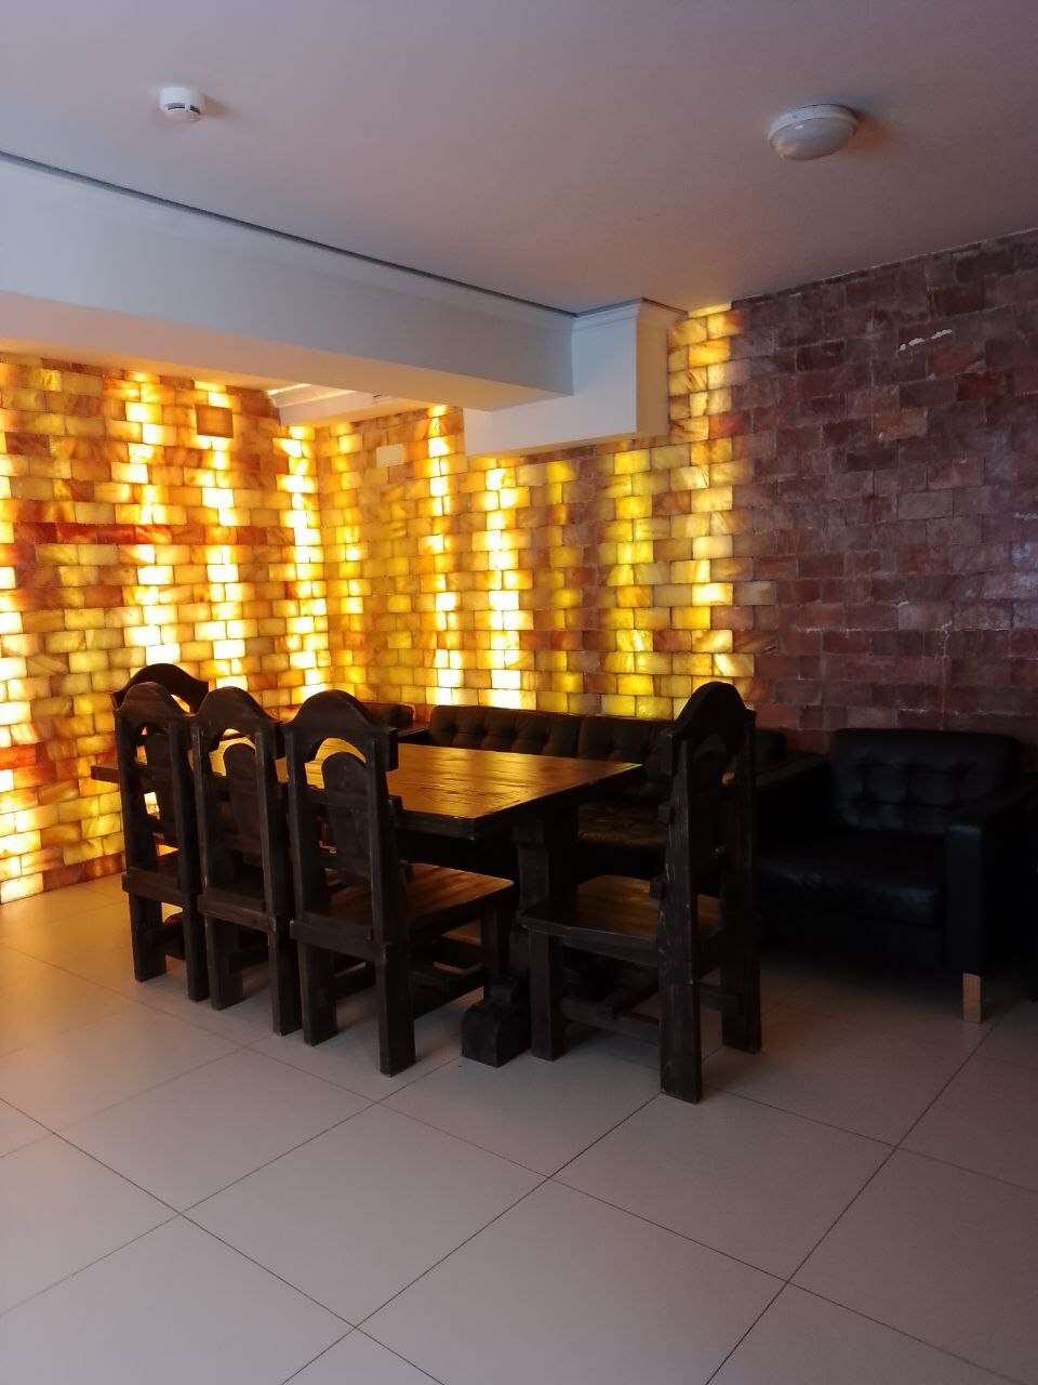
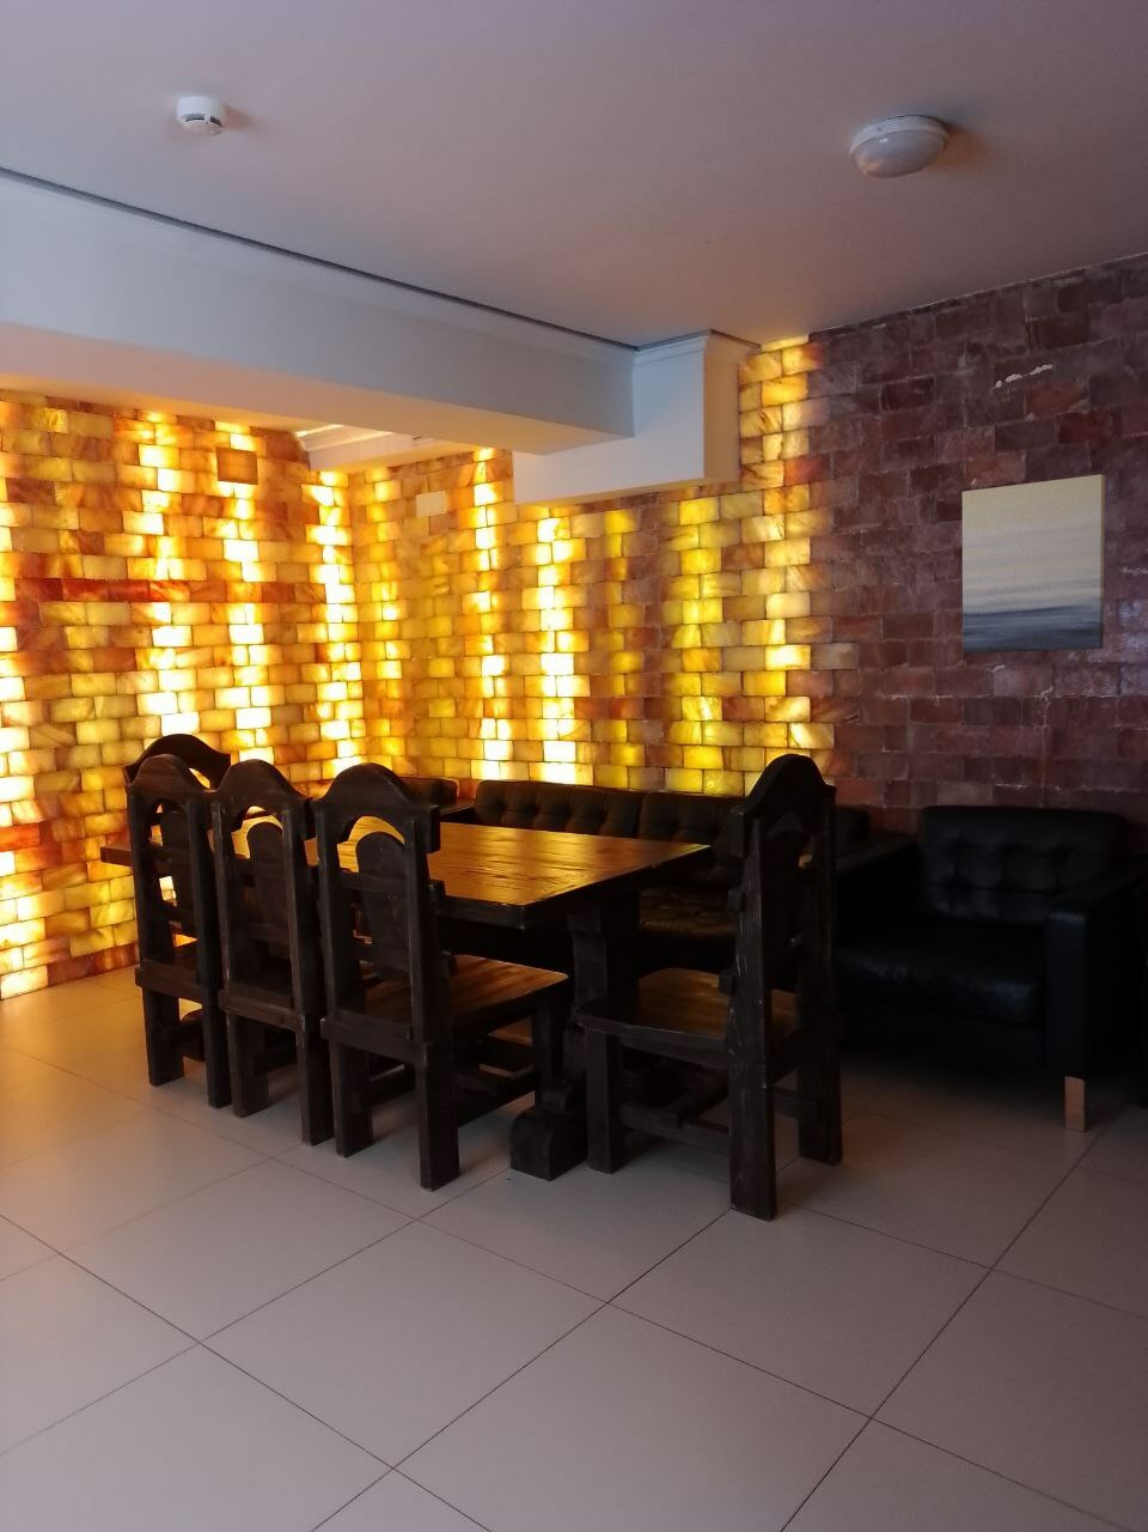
+ wall art [961,474,1106,655]
